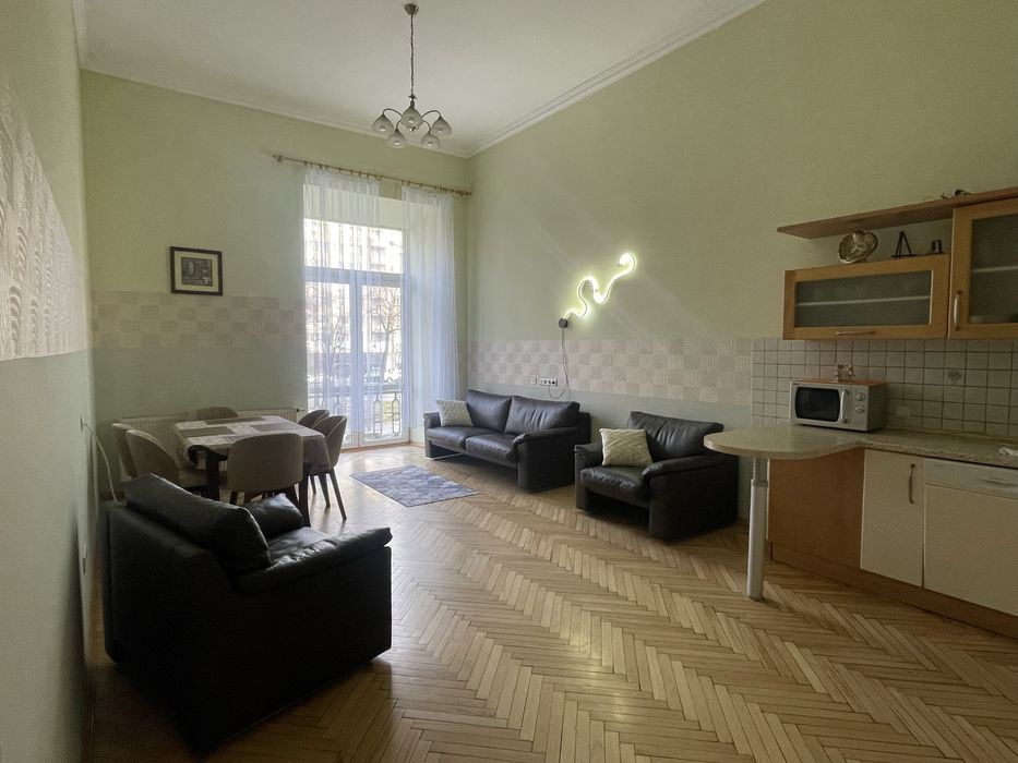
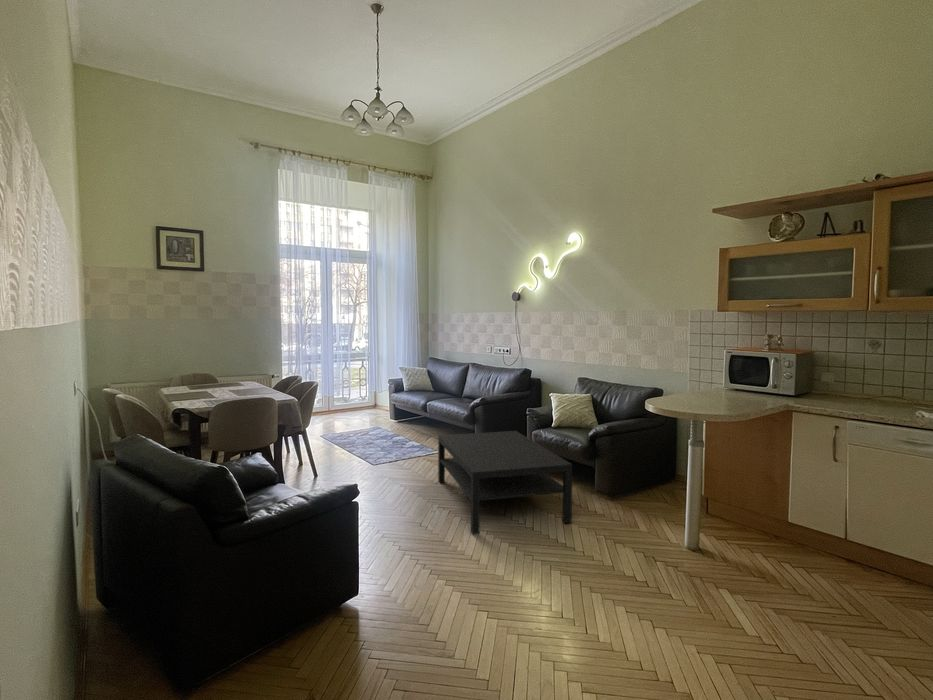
+ coffee table [437,430,573,535]
